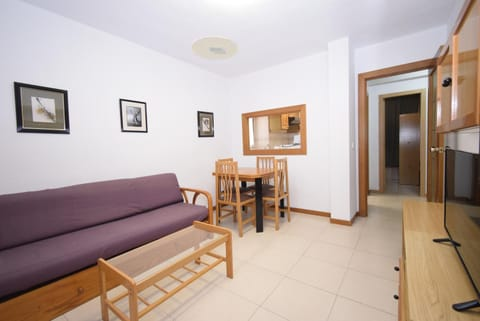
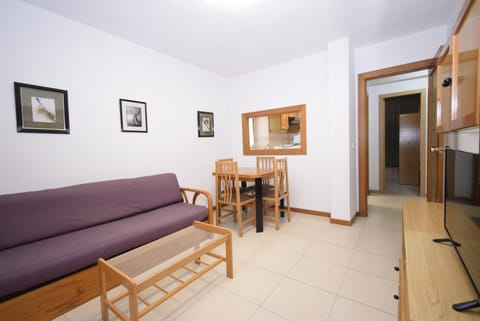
- ceiling light [190,35,239,61]
